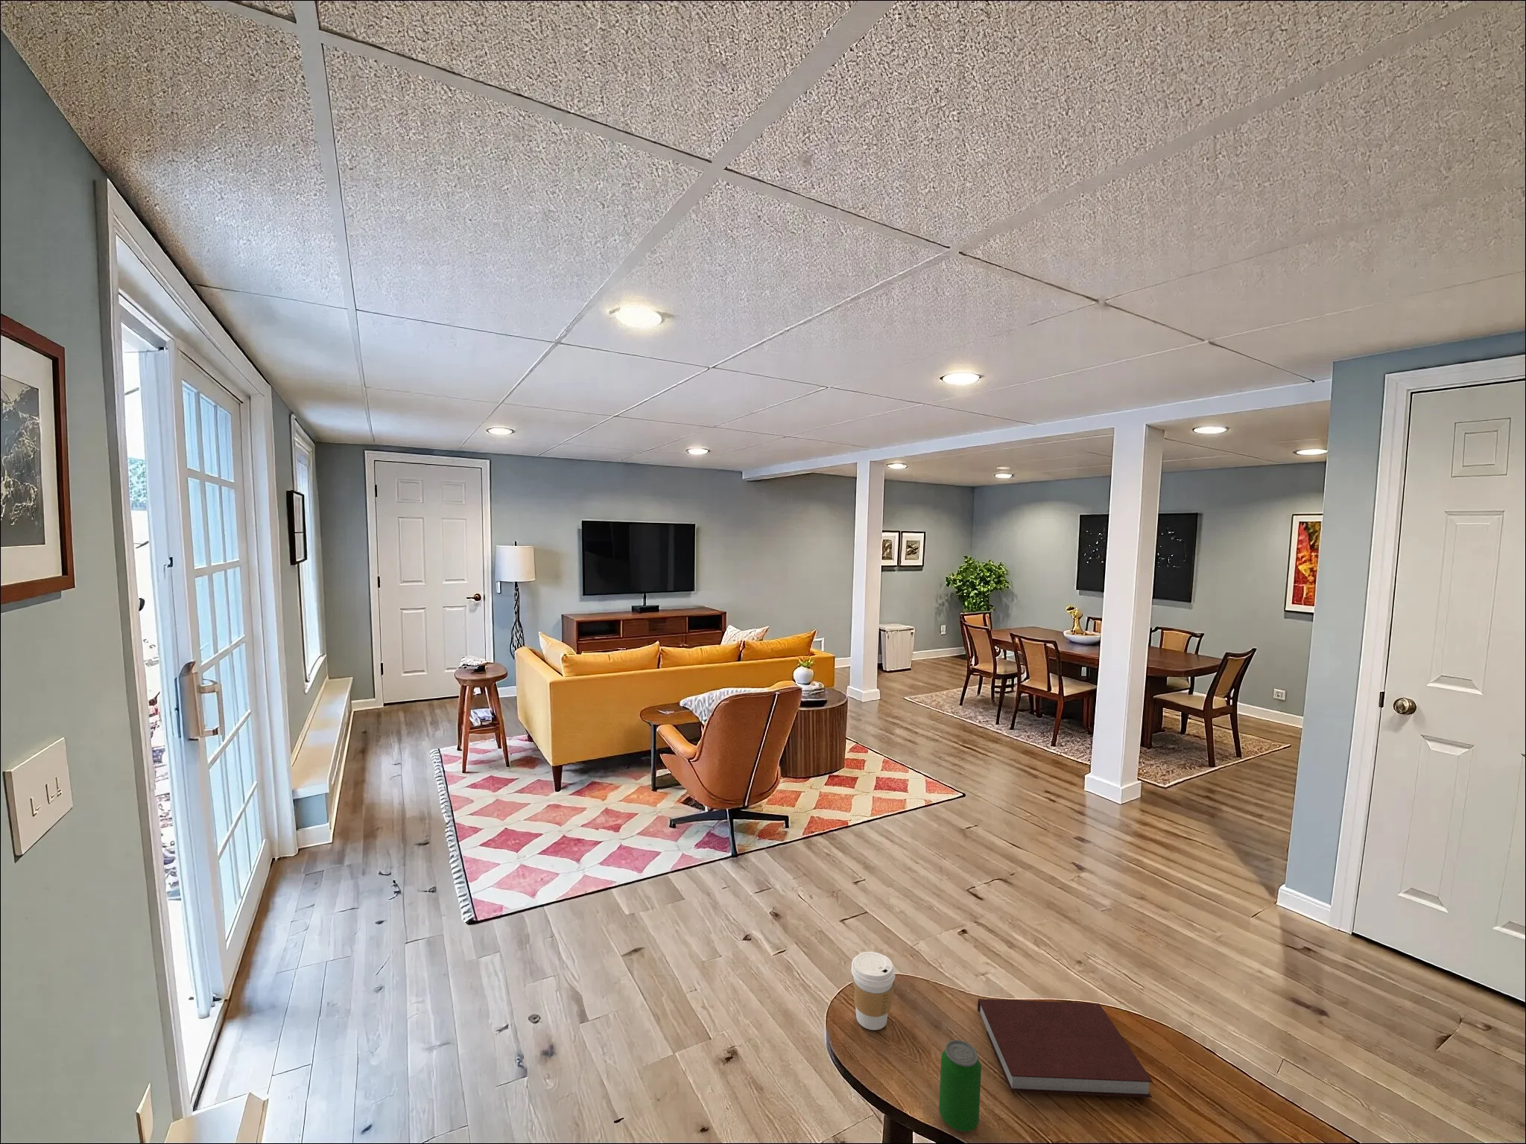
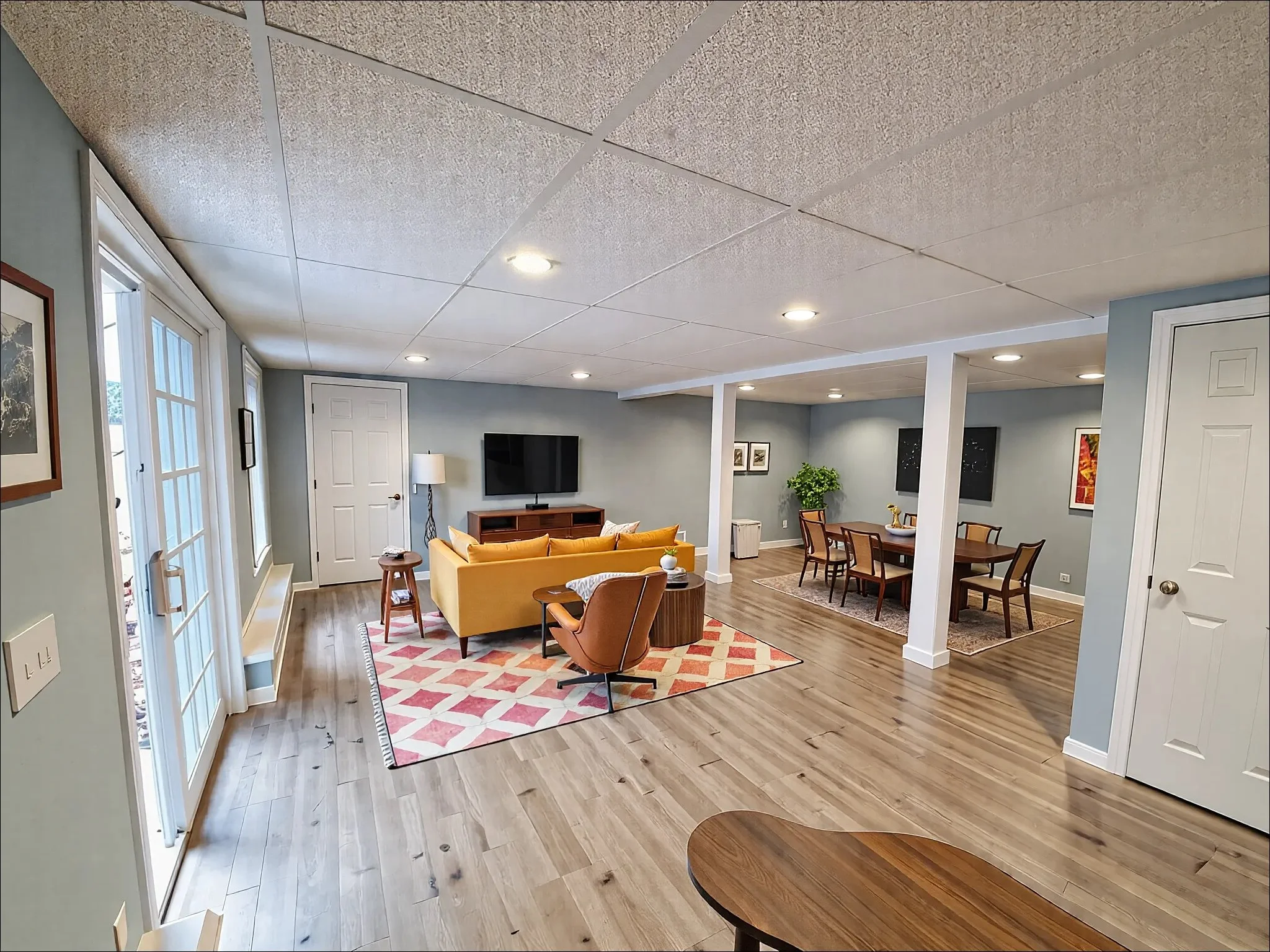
- notebook [977,999,1154,1098]
- beverage can [938,1039,982,1132]
- coffee cup [851,951,895,1031]
